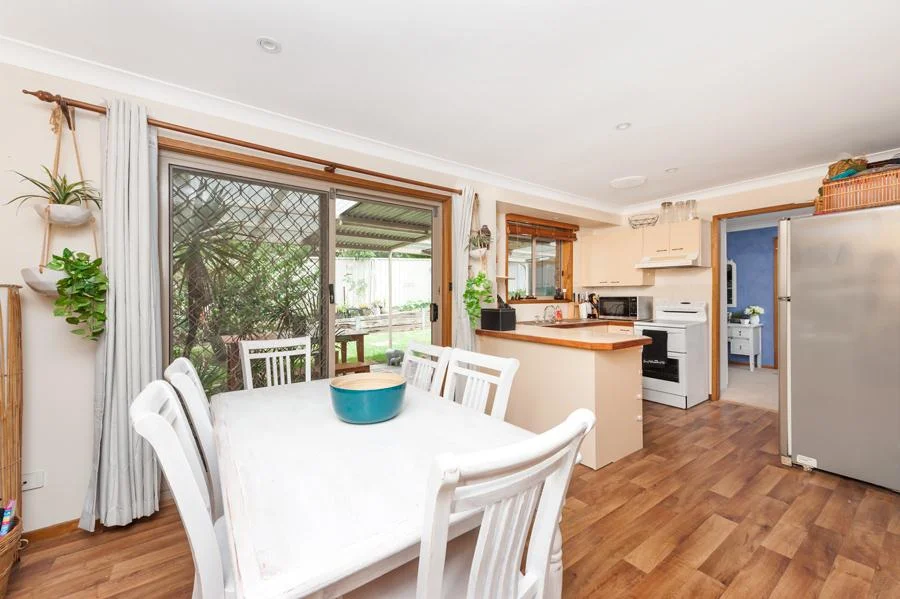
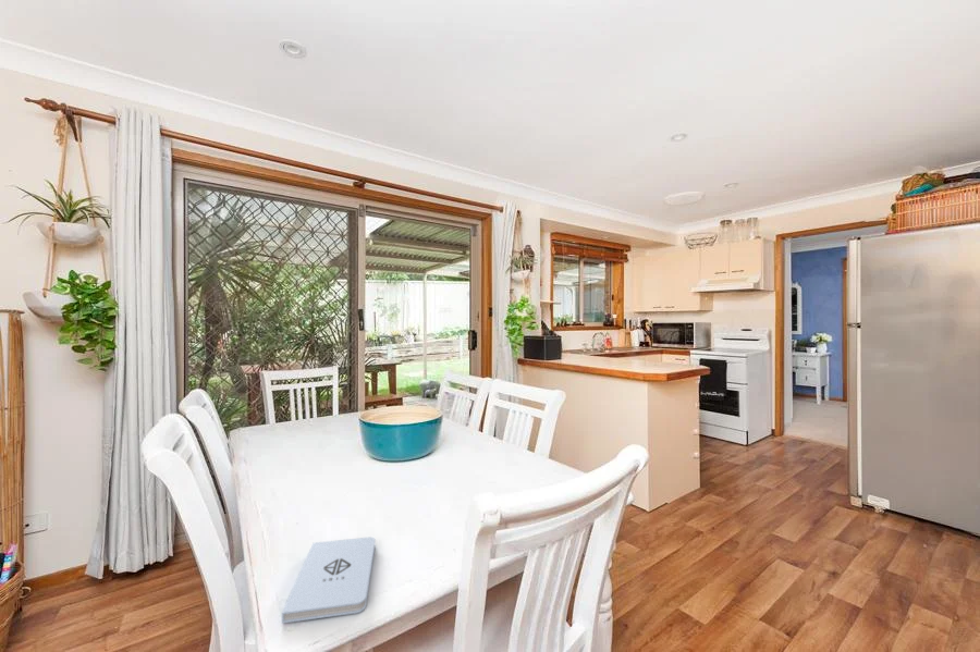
+ notepad [281,536,377,625]
